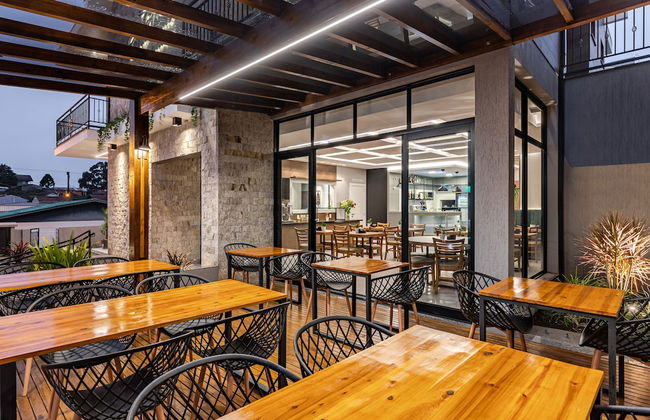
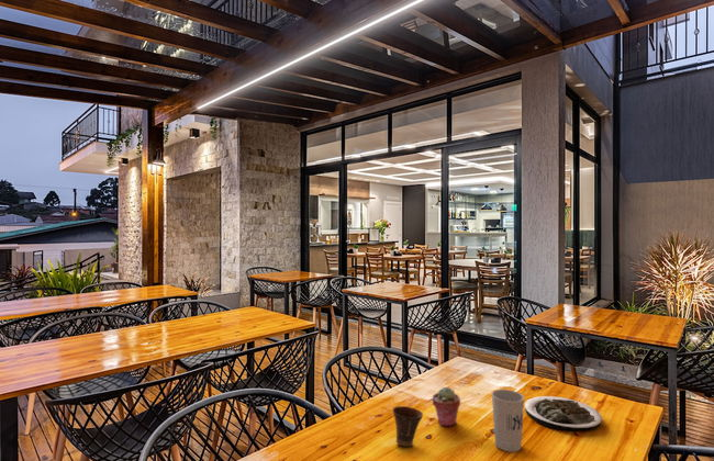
+ cup [491,389,525,453]
+ cup [392,405,424,448]
+ plate [524,395,603,431]
+ potted succulent [432,386,461,427]
